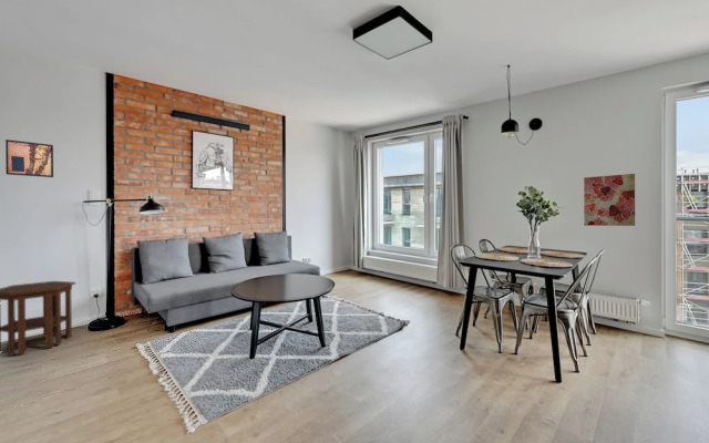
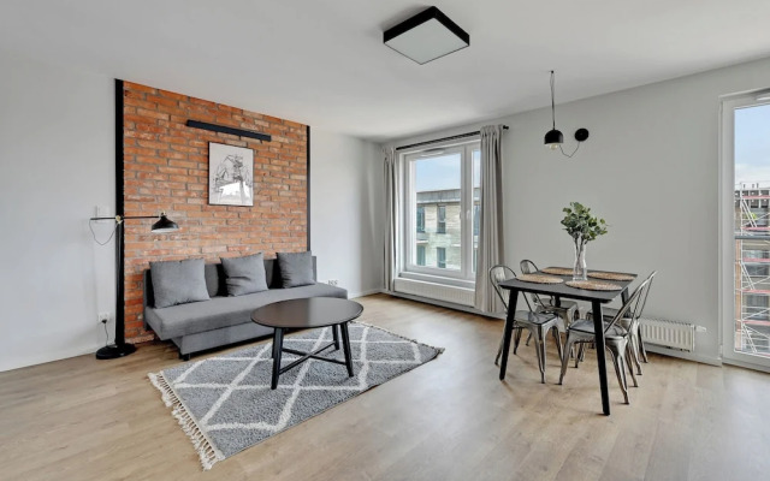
- wall art [4,138,54,178]
- side table [0,280,76,356]
- wall art [583,173,636,227]
